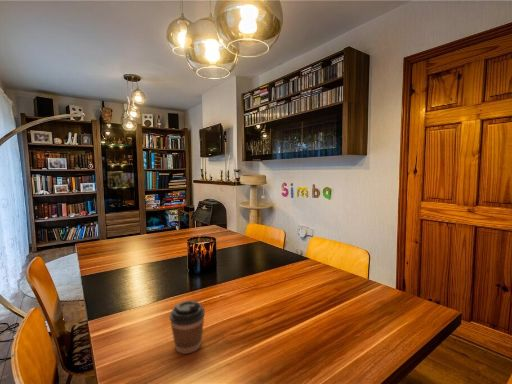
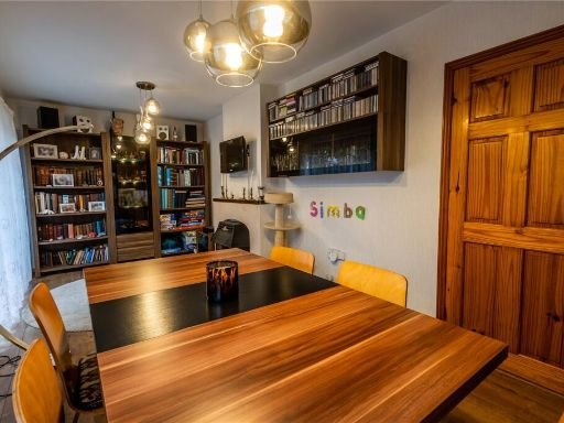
- coffee cup [169,299,206,355]
